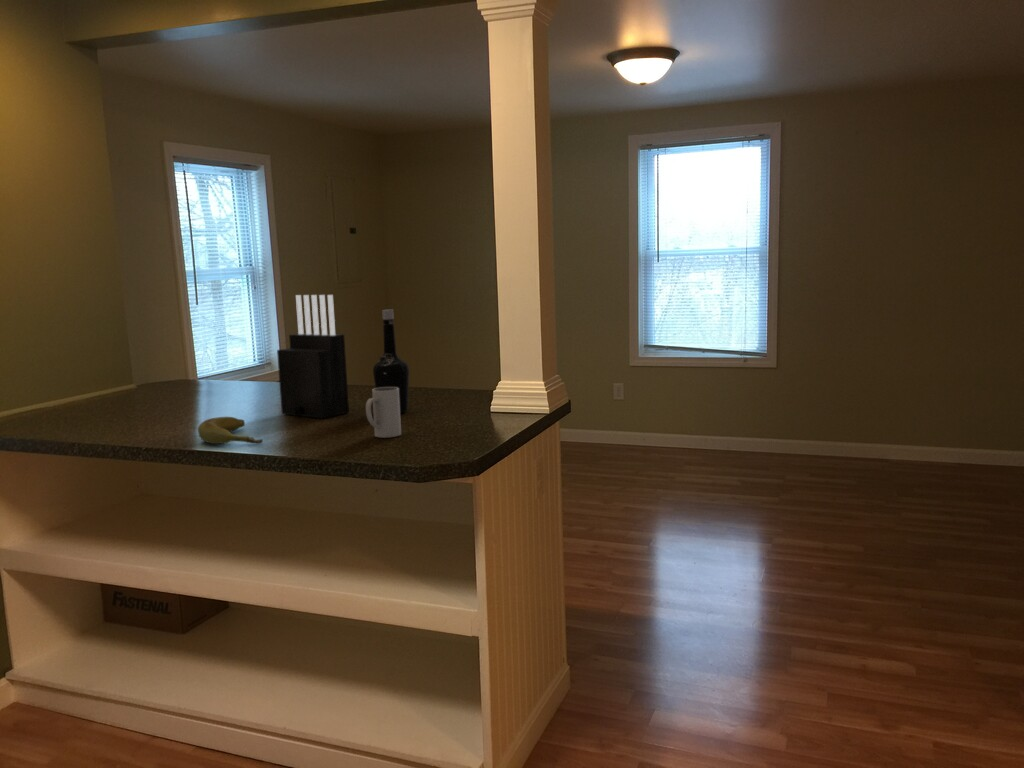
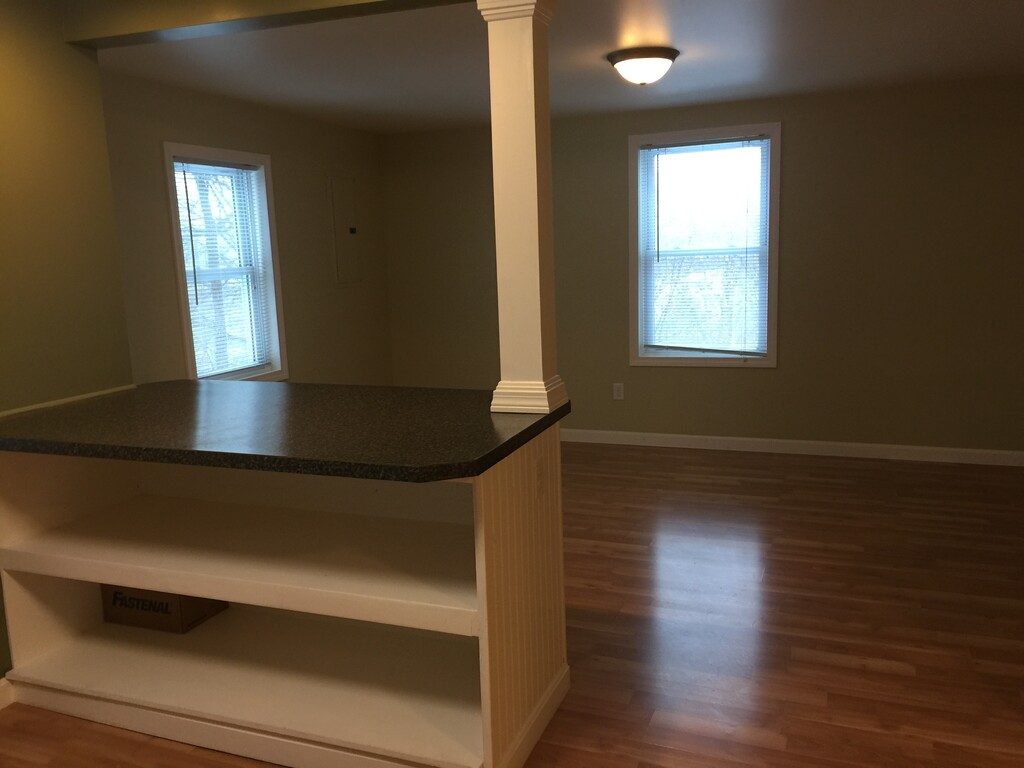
- mug [365,387,402,439]
- banana [197,416,264,445]
- bottle [372,309,410,414]
- knife block [276,294,350,419]
